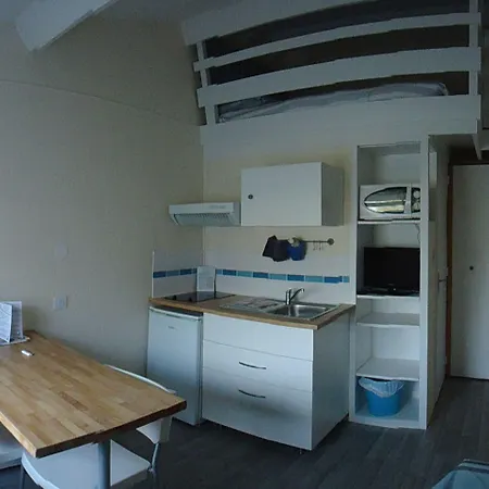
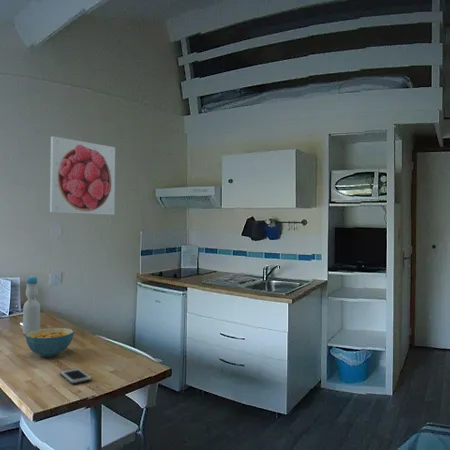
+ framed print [49,135,116,216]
+ cereal bowl [25,327,74,358]
+ bottle [22,275,41,336]
+ cell phone [59,367,93,385]
